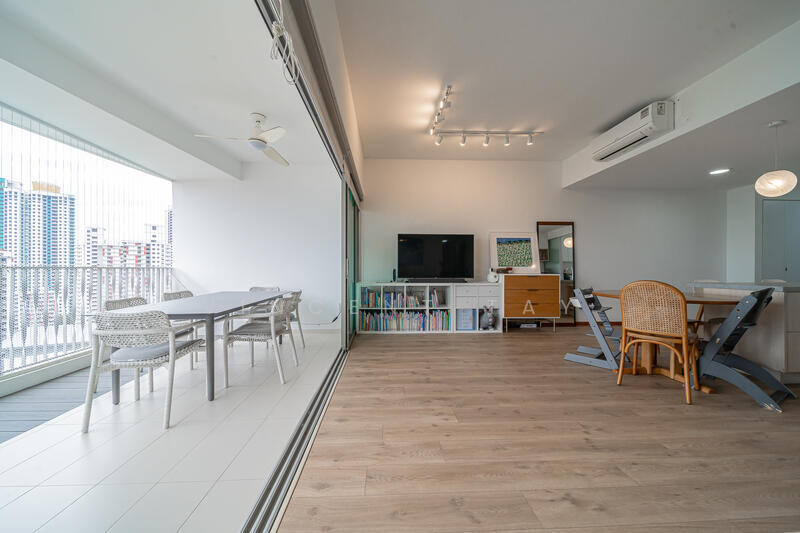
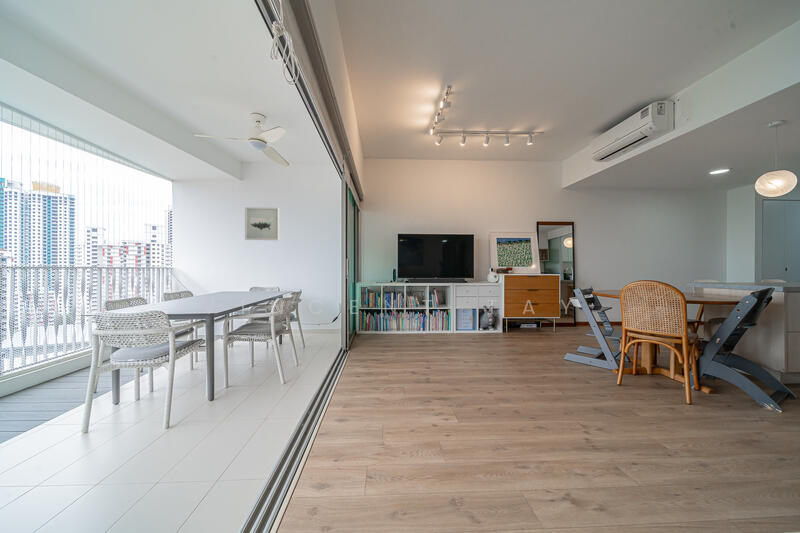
+ wall art [244,206,280,241]
